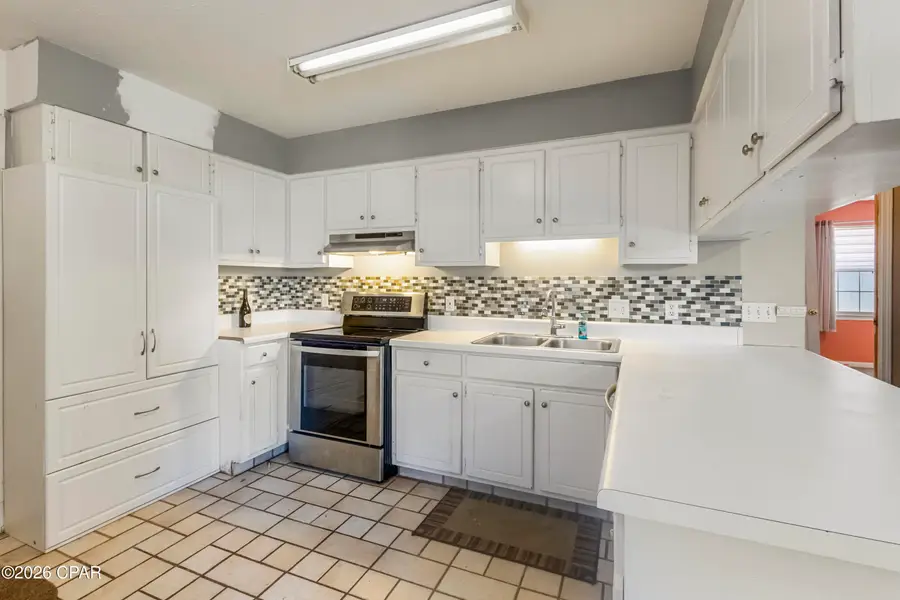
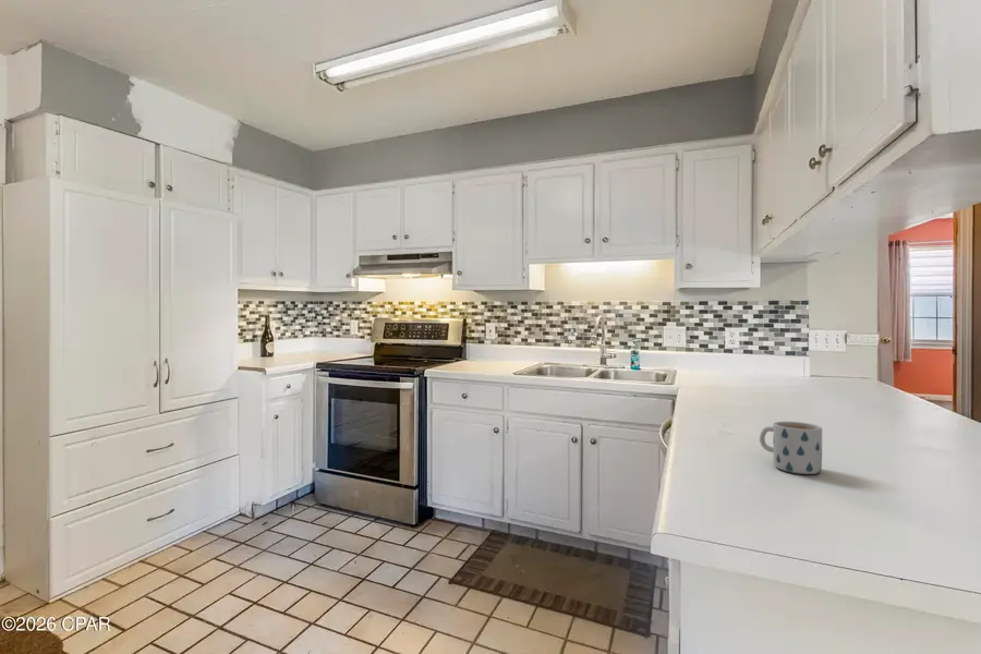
+ mug [759,421,823,475]
